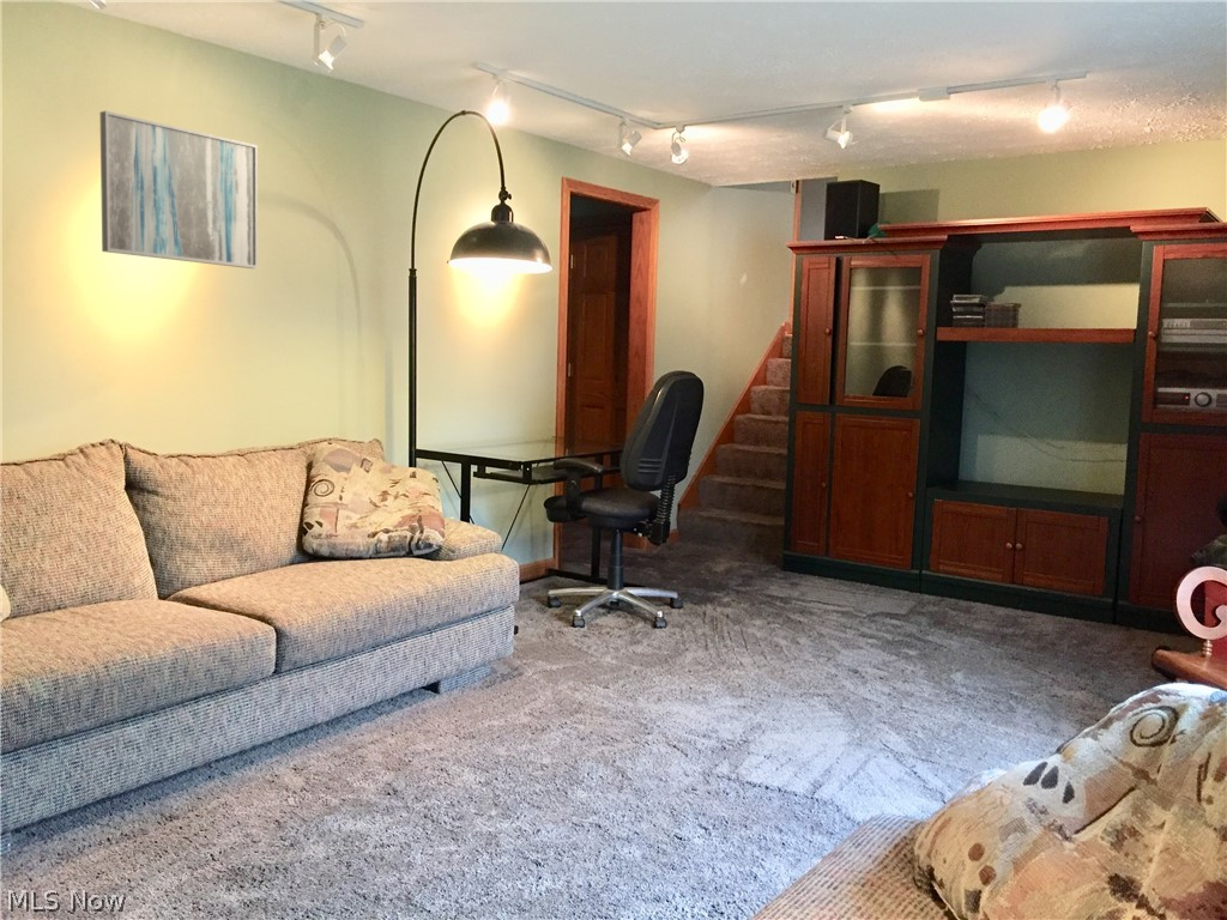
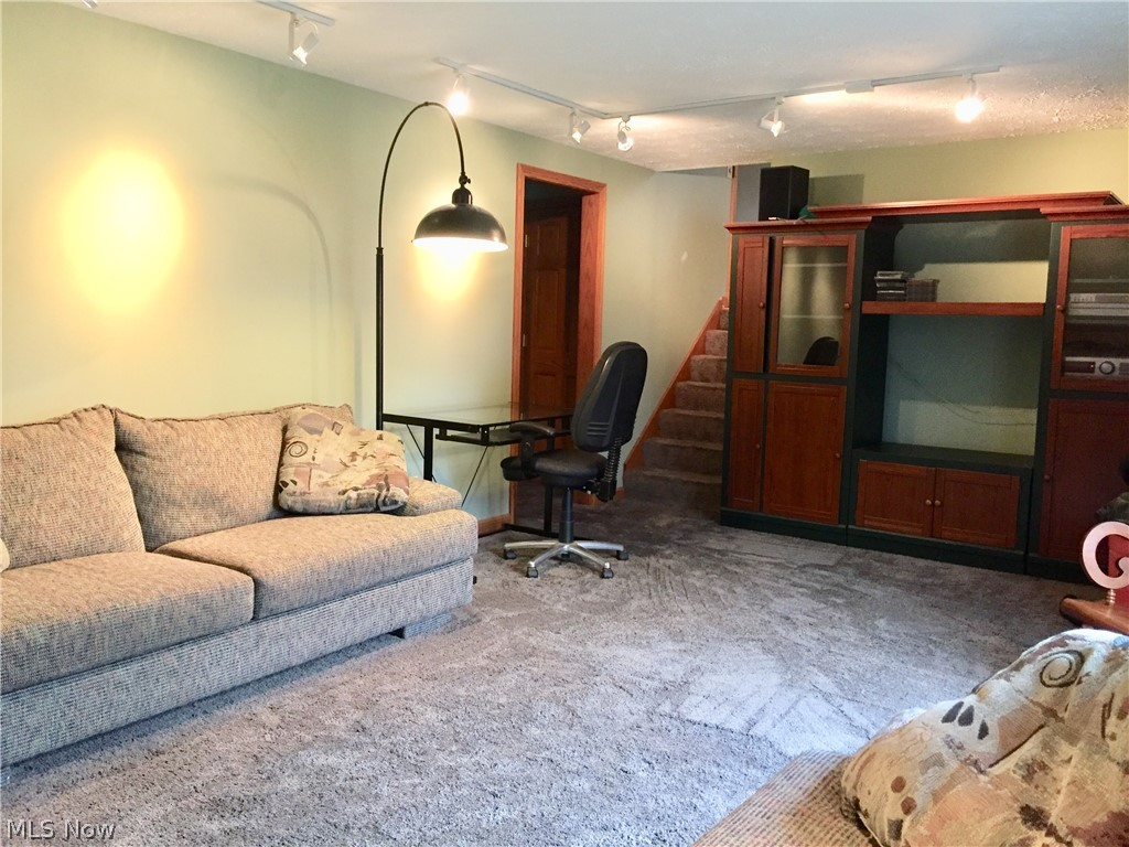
- wall art [99,110,259,270]
